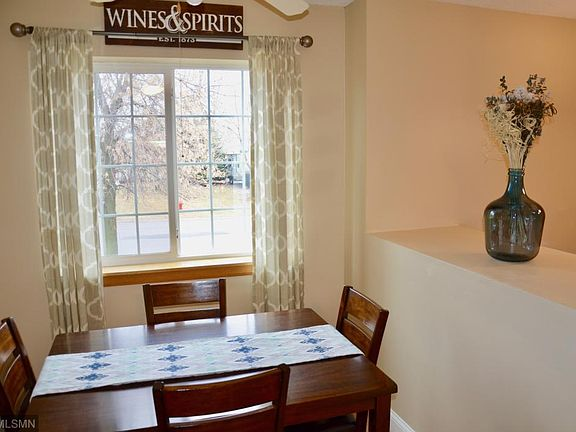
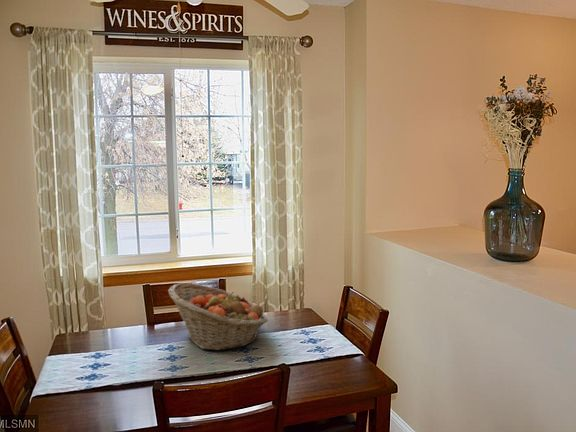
+ fruit basket [167,282,269,351]
